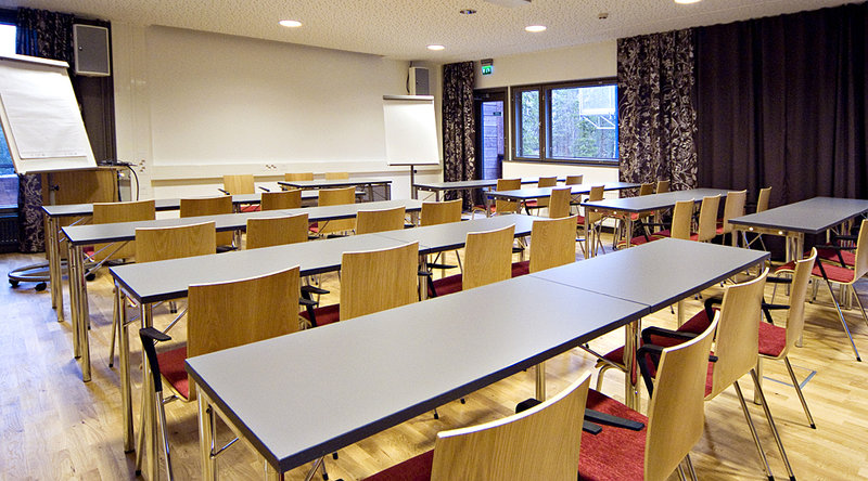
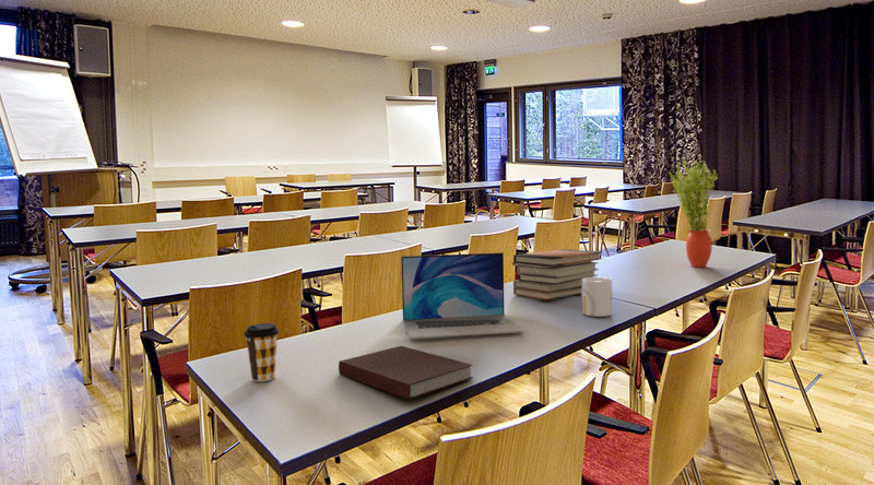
+ potted plant [668,157,719,269]
+ laptop [400,251,524,340]
+ coffee cup [243,322,280,382]
+ book stack [511,248,603,301]
+ notebook [338,345,474,401]
+ mug [580,276,613,318]
